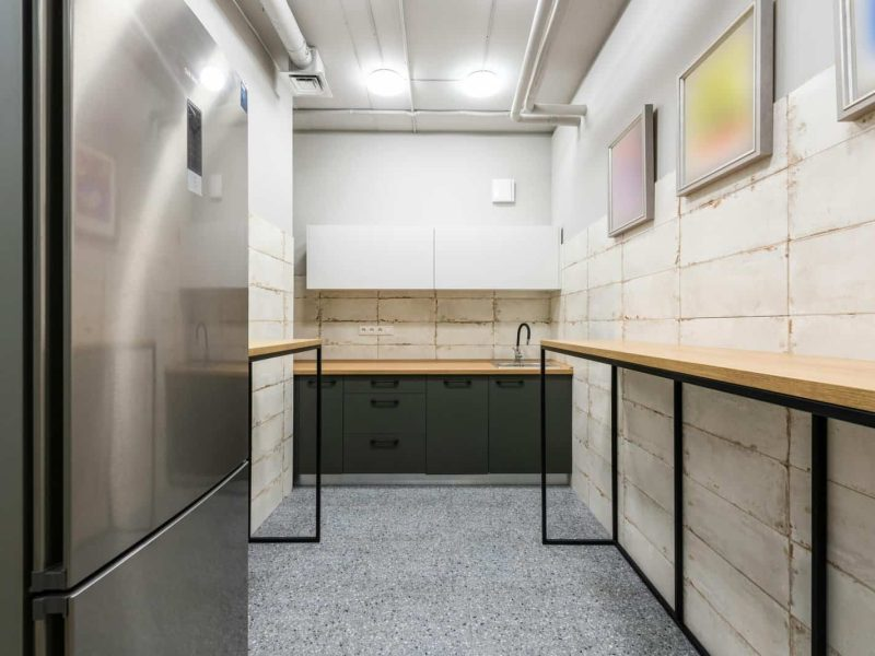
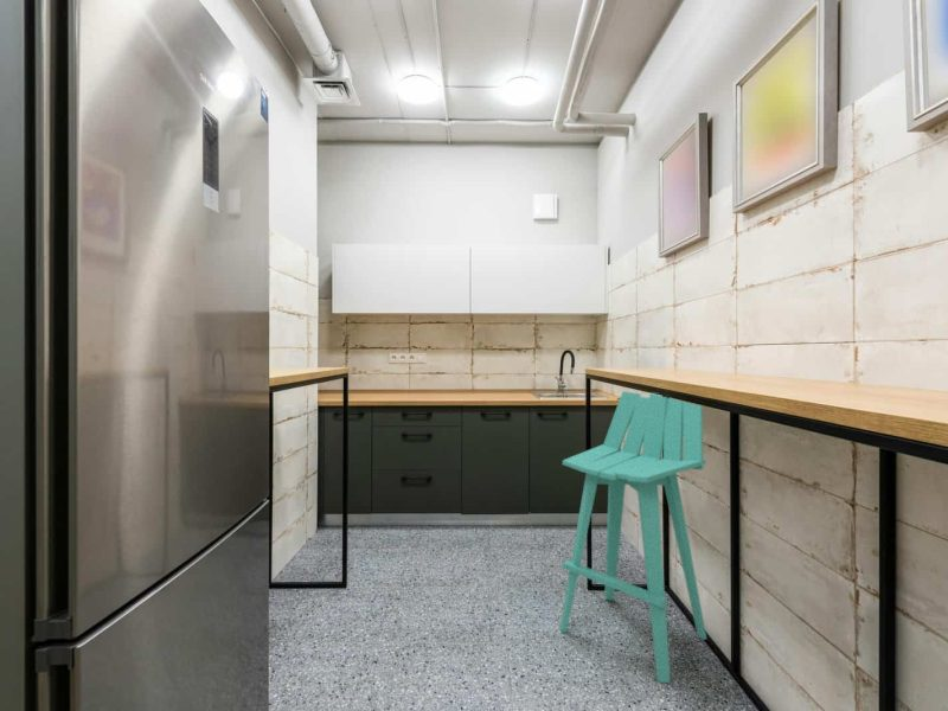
+ bar stool [559,390,707,684]
